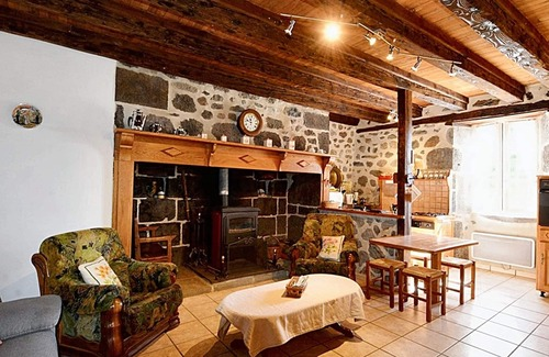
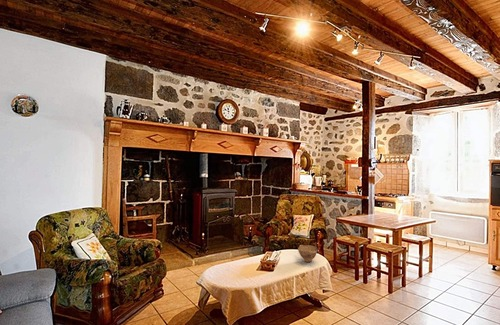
+ bowl [297,244,318,263]
